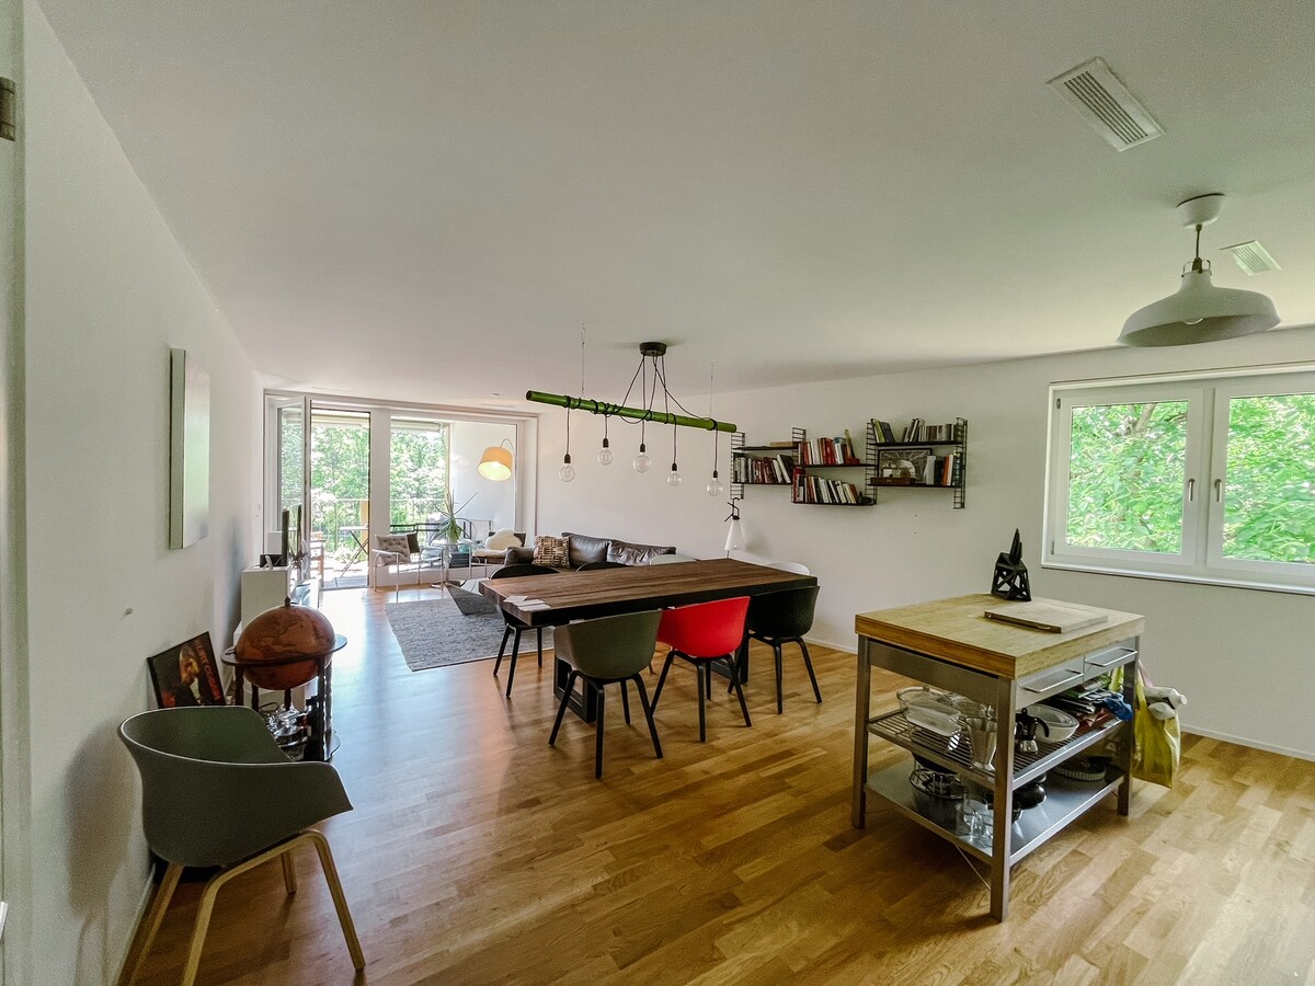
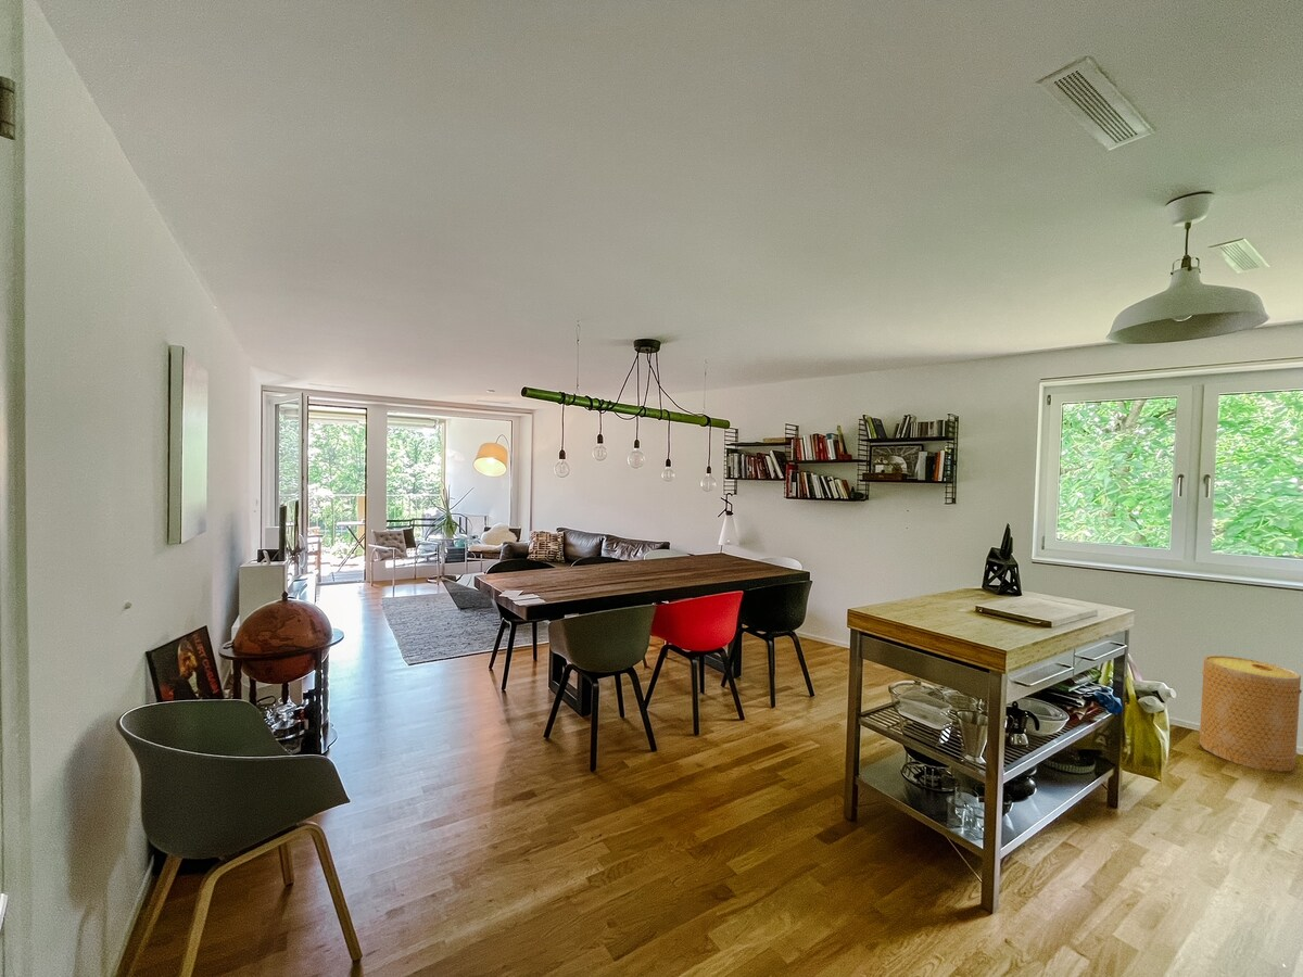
+ basket [1198,655,1303,773]
